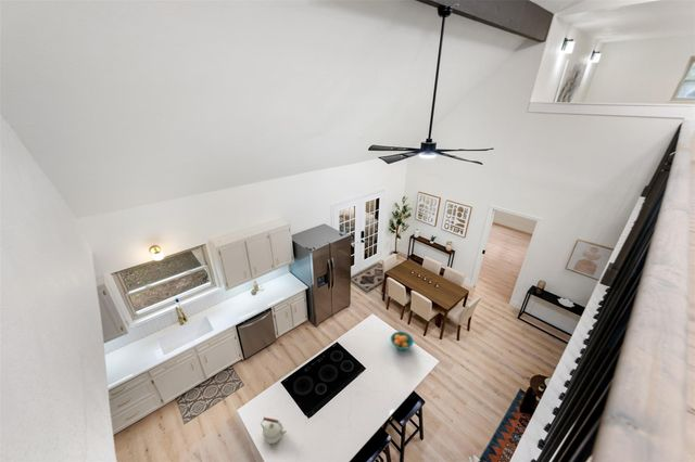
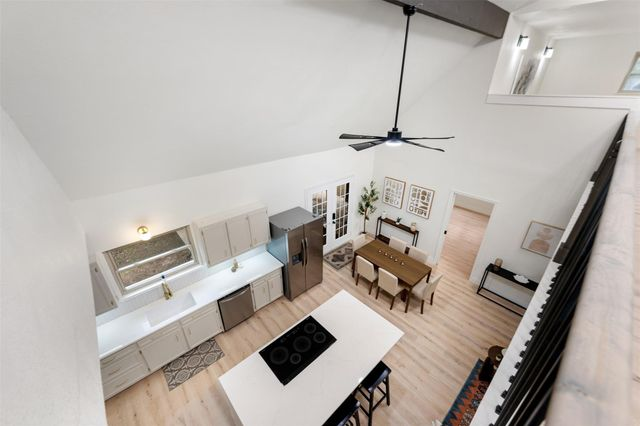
- kettle [260,416,288,445]
- fruit bowl [390,331,415,351]
